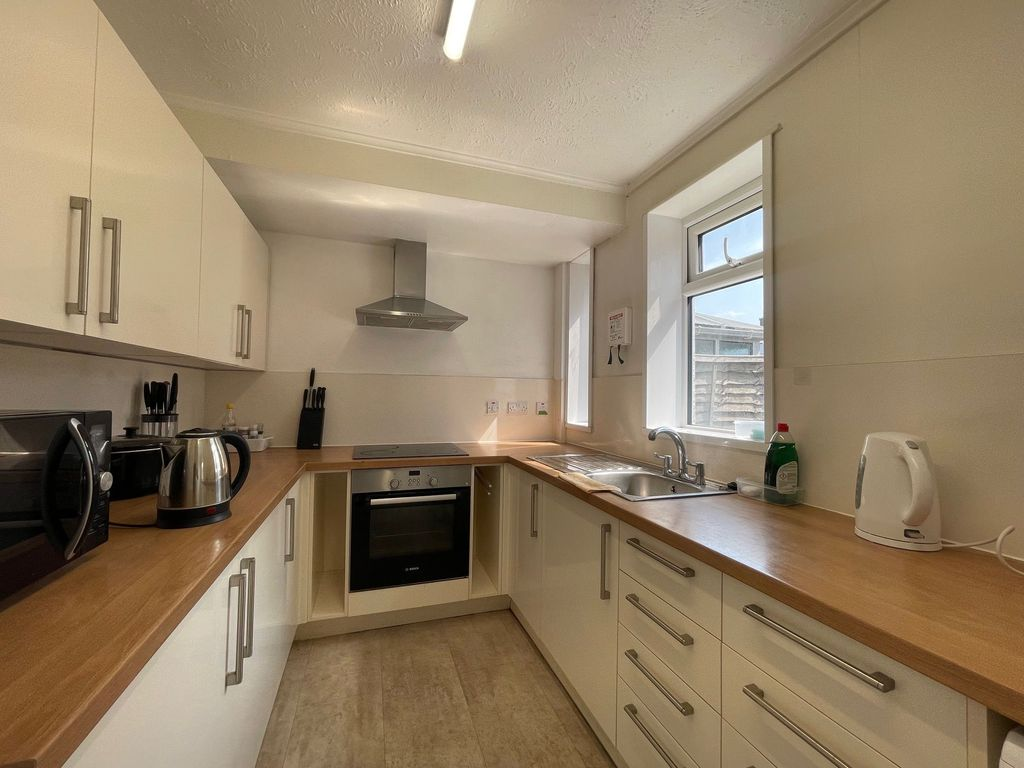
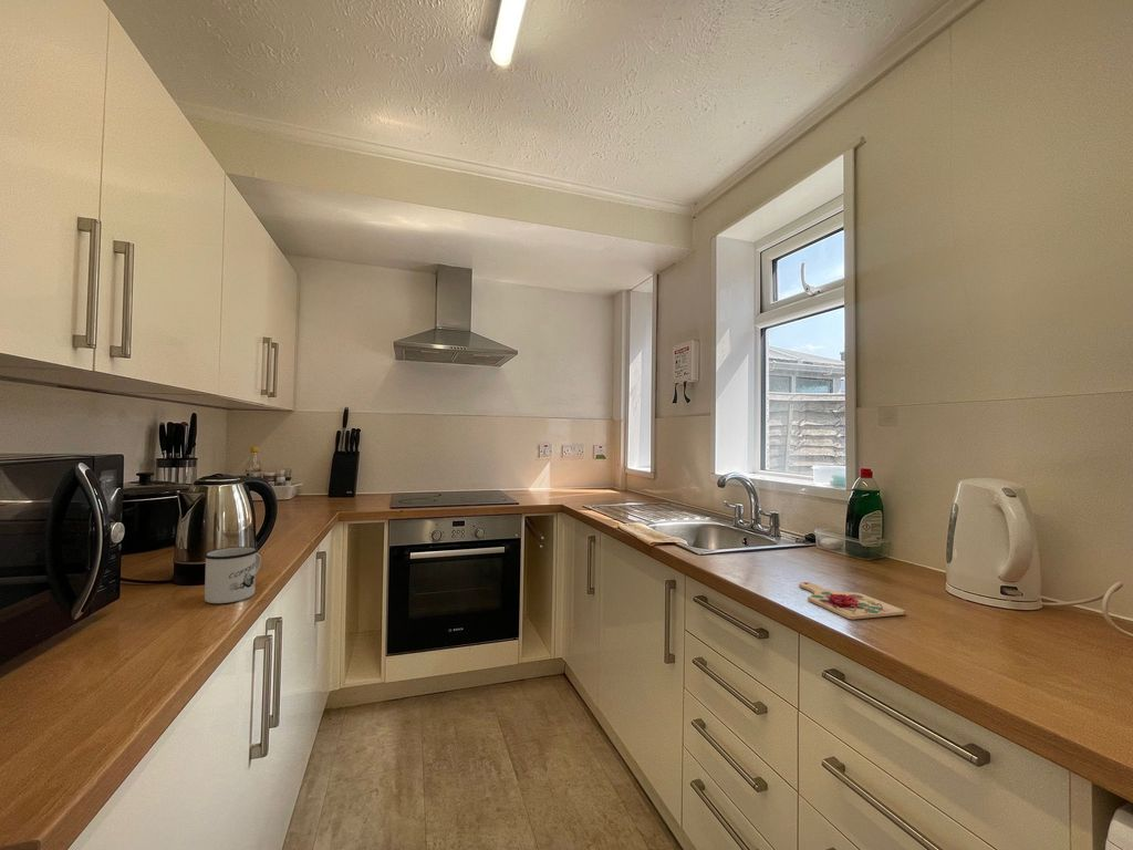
+ mug [202,546,262,604]
+ cutting board [798,581,906,621]
